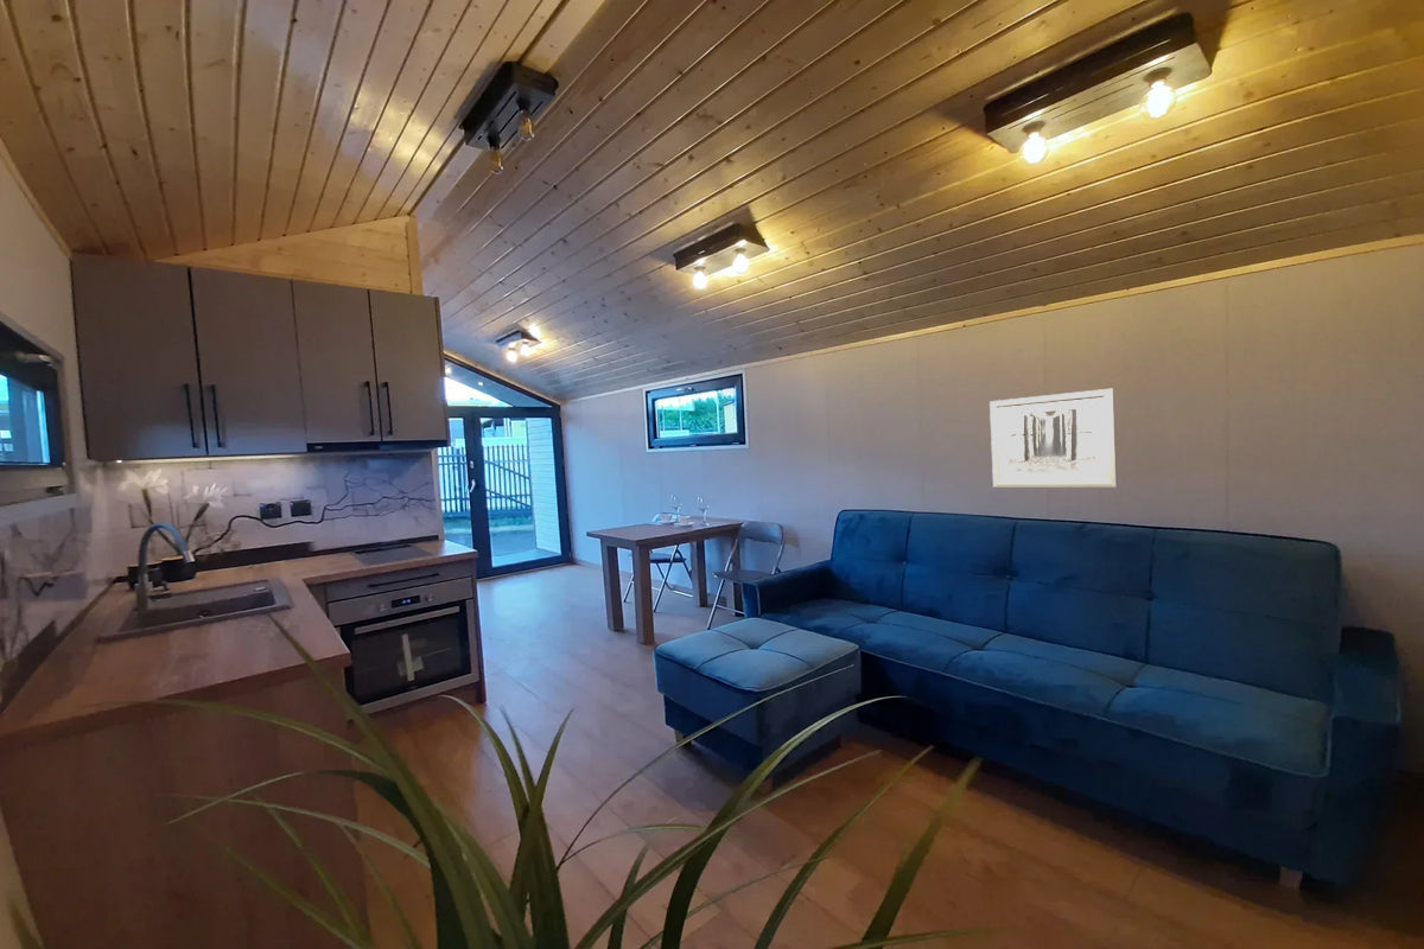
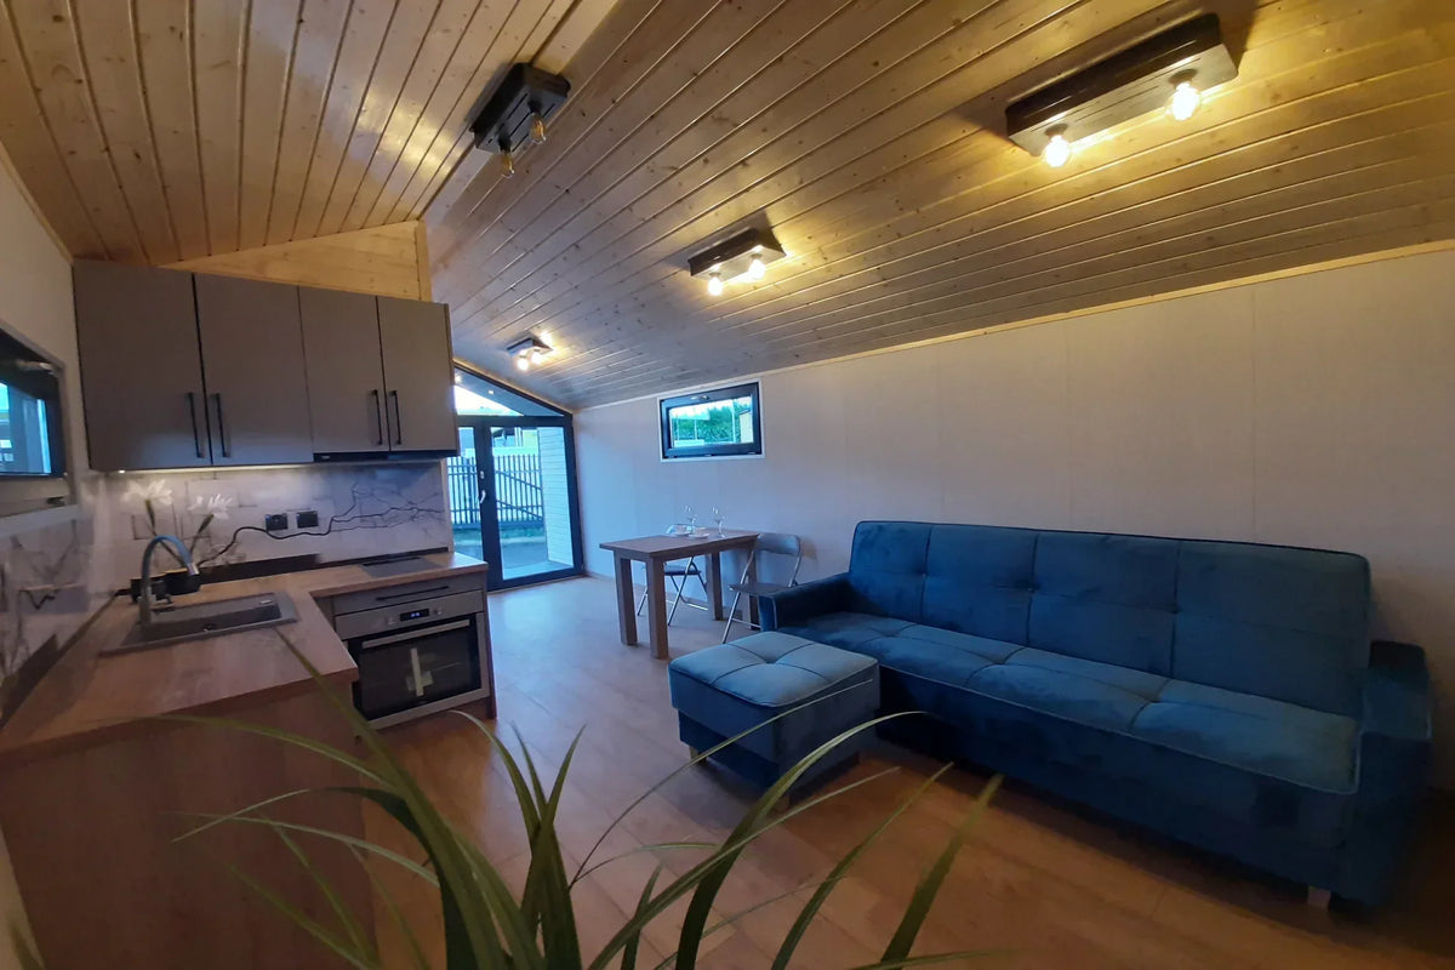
- wall art [988,388,1119,489]
